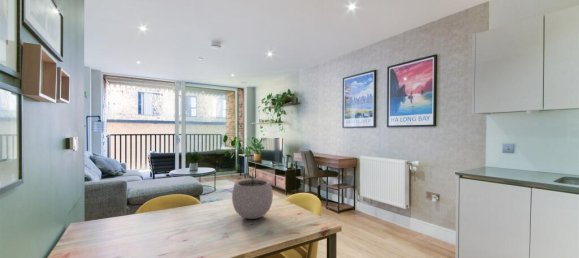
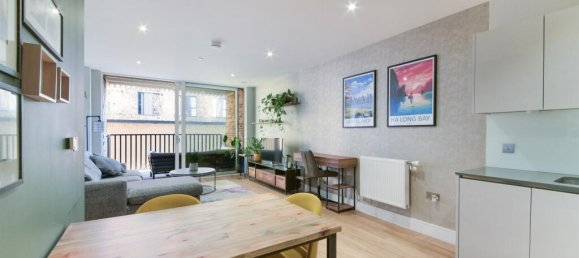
- plant pot [231,165,274,220]
